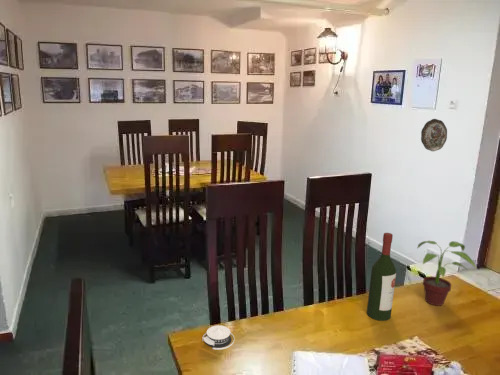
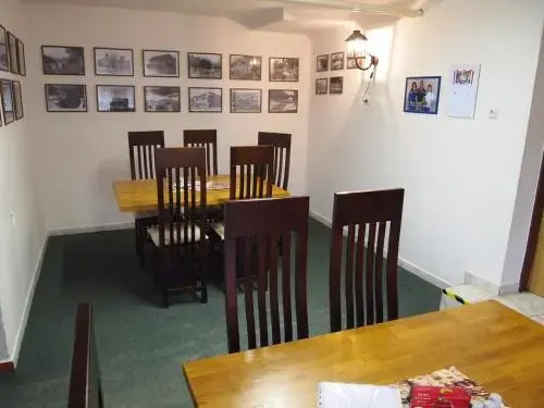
- decorative plate [420,118,448,152]
- potted plant [416,240,478,307]
- architectural model [201,324,235,351]
- wine bottle [366,232,397,322]
